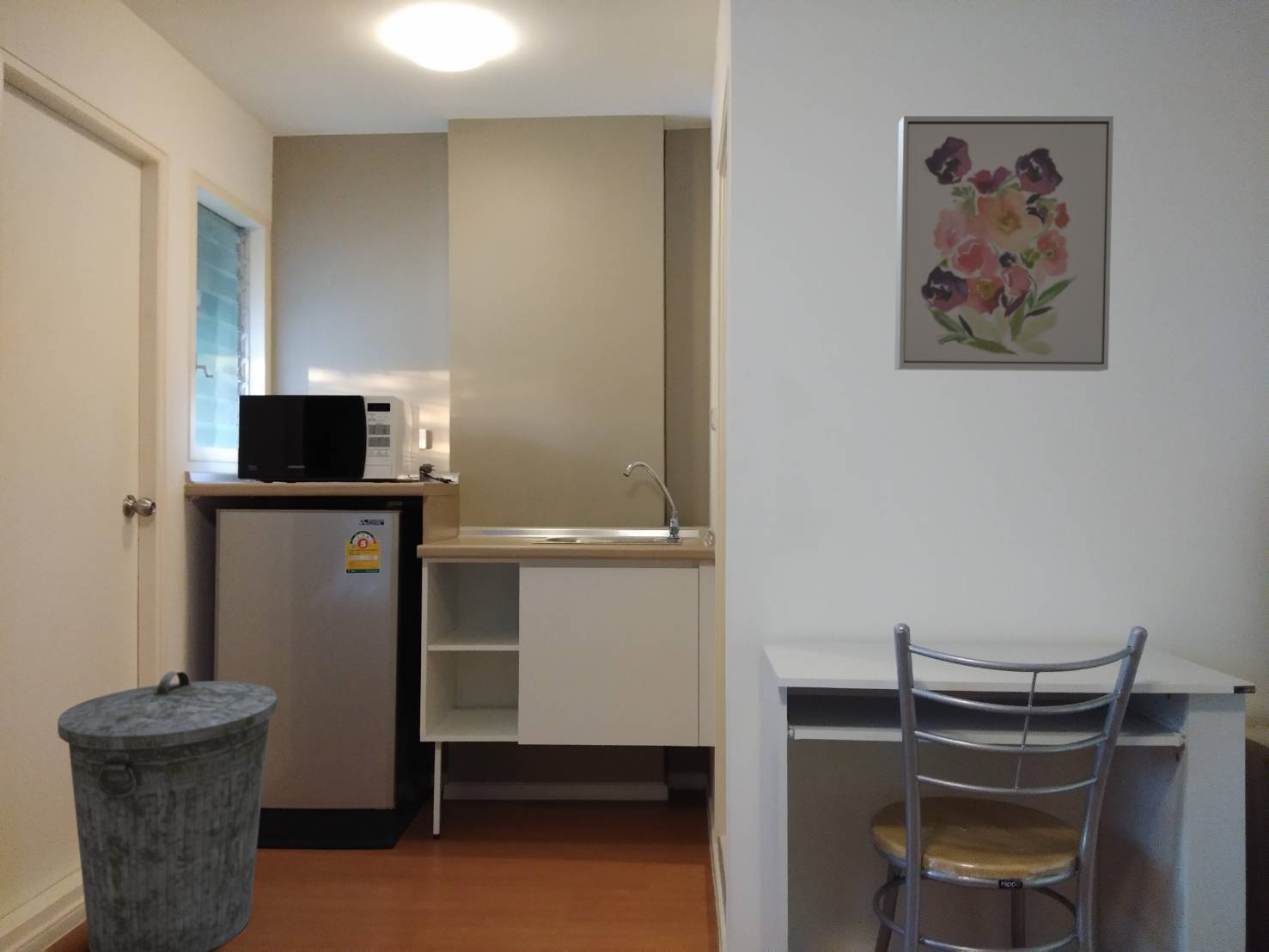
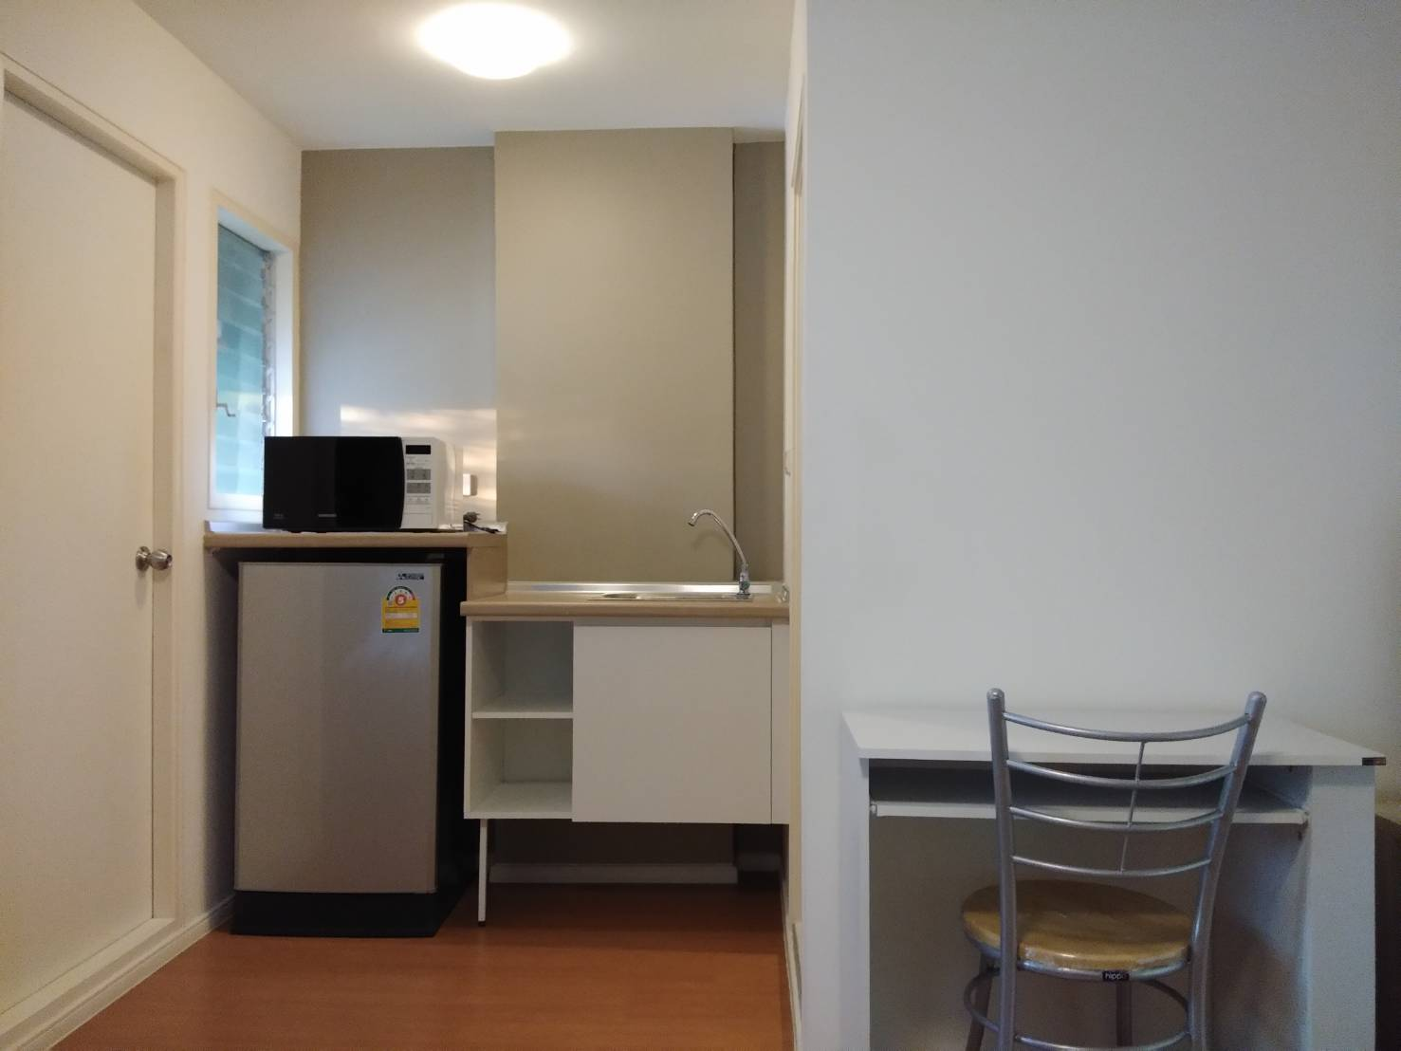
- trash can [57,671,278,952]
- wall art [894,115,1114,372]
